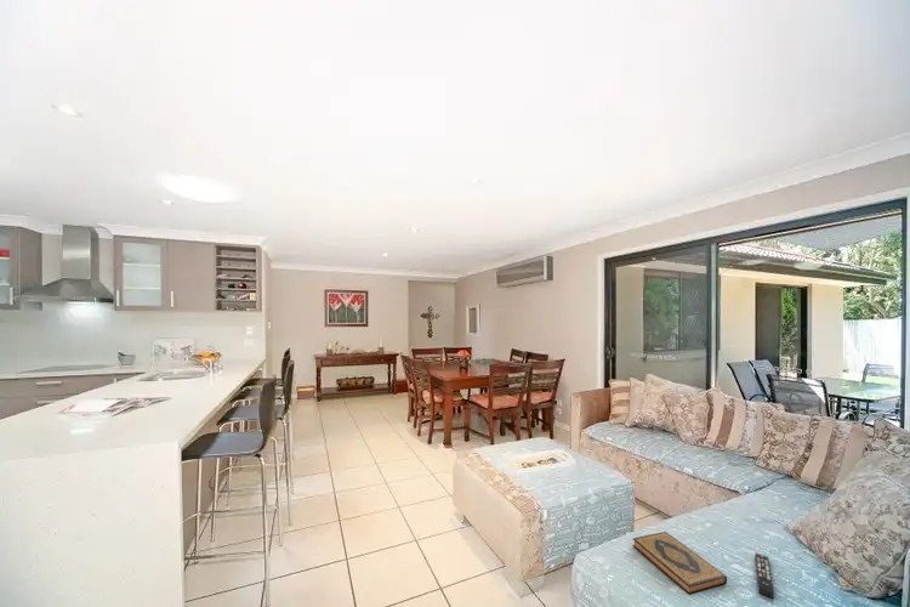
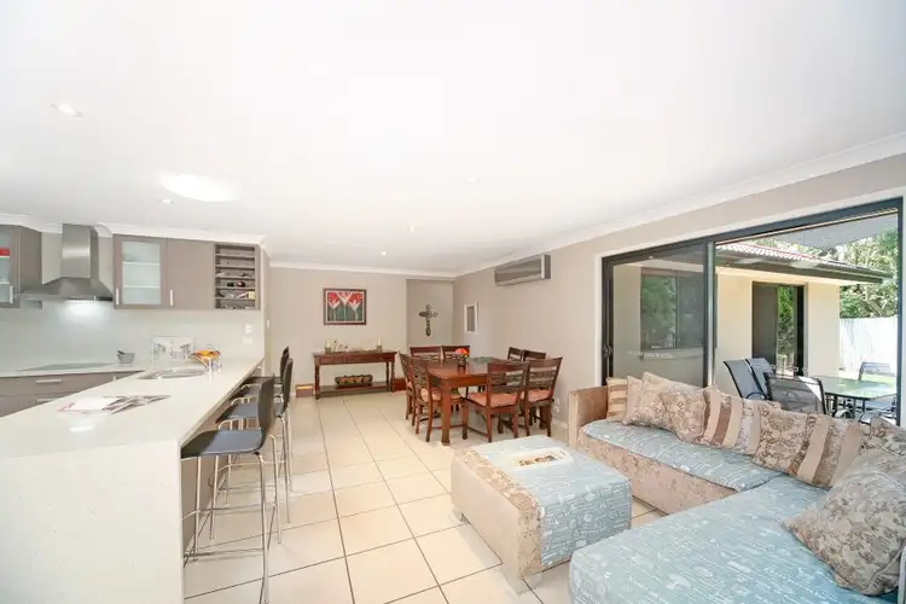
- remote control [753,551,775,600]
- hardback book [632,531,728,596]
